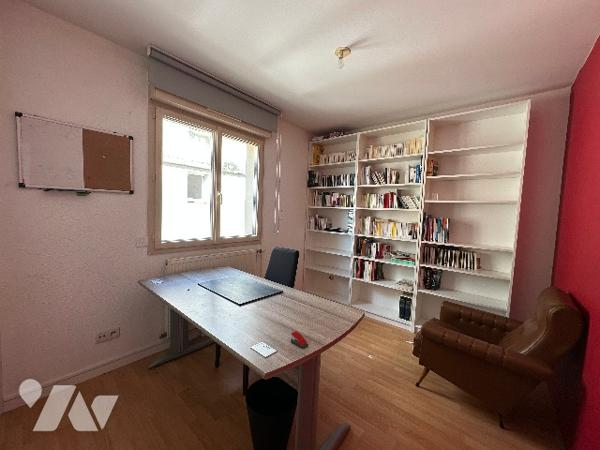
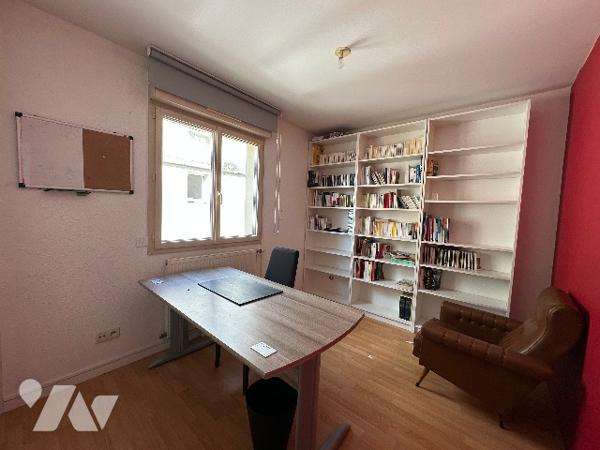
- stapler [290,330,309,350]
